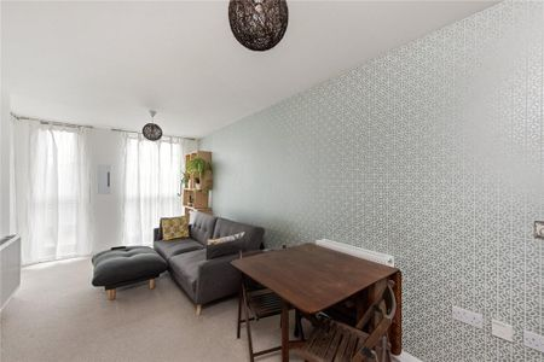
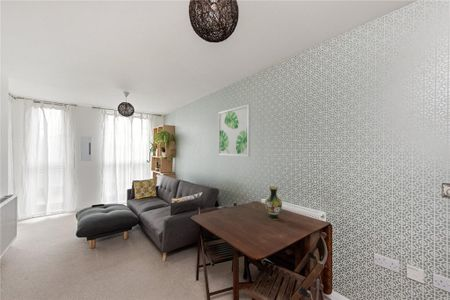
+ vase [264,186,283,221]
+ wall art [217,103,251,158]
